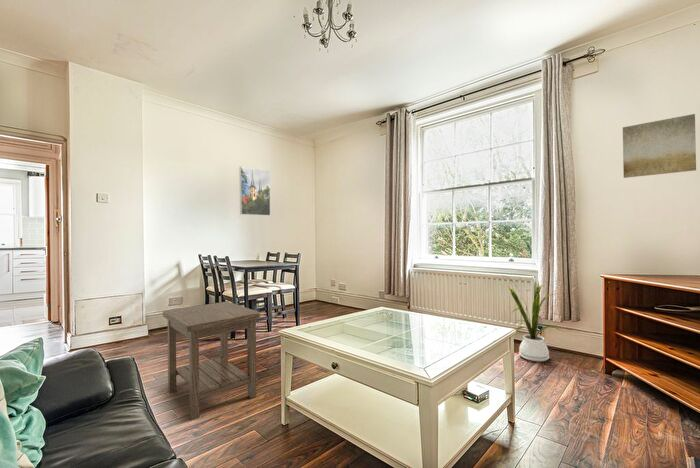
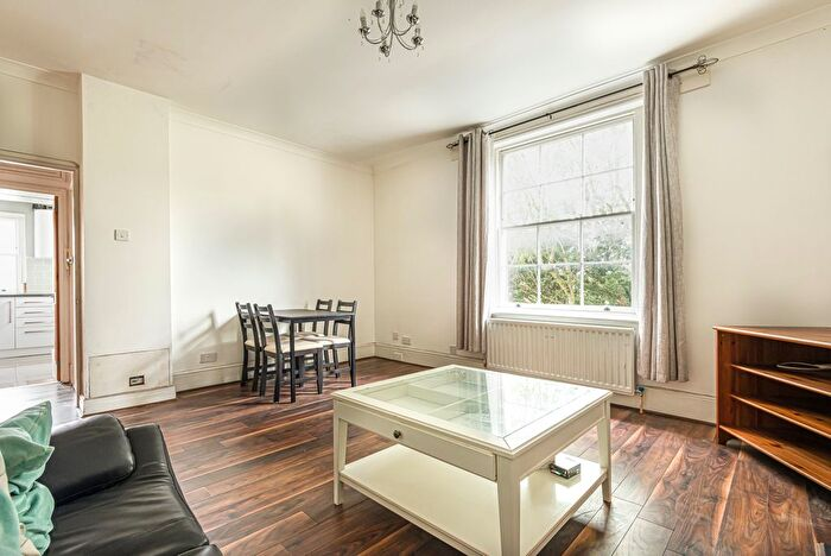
- side table [162,301,261,421]
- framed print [239,166,271,217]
- house plant [501,274,560,362]
- wall art [622,113,697,179]
